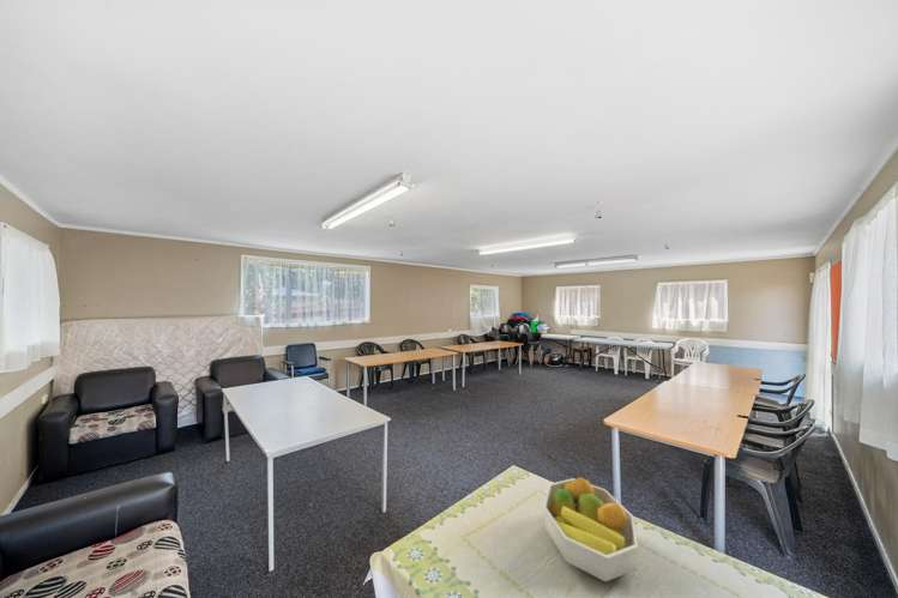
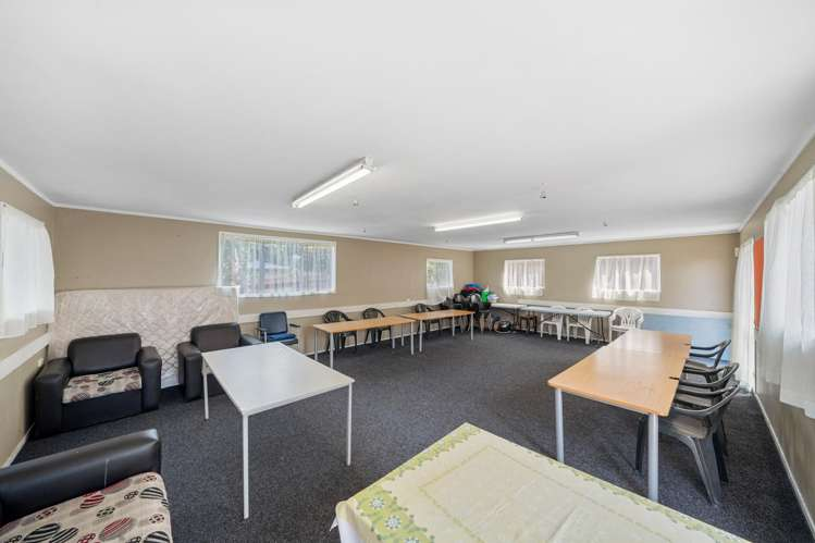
- fruit bowl [542,476,639,582]
